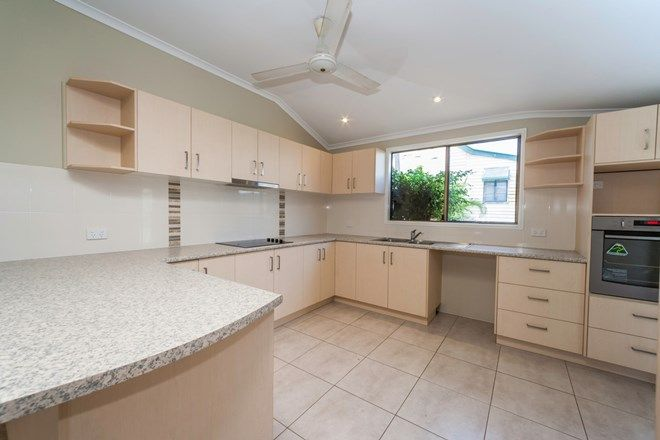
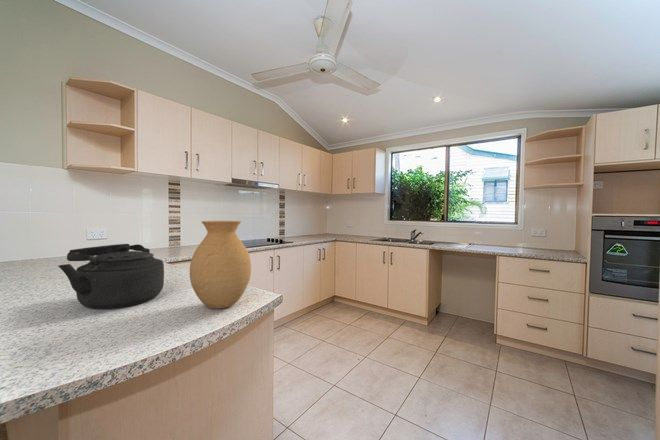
+ kettle [57,243,165,310]
+ vase [189,220,252,310]
